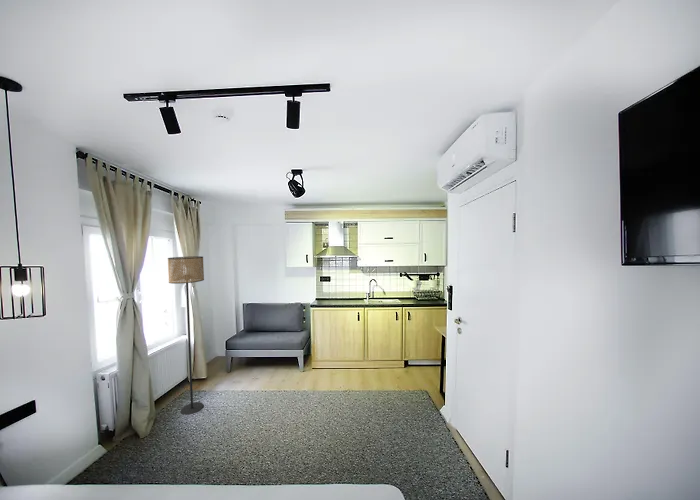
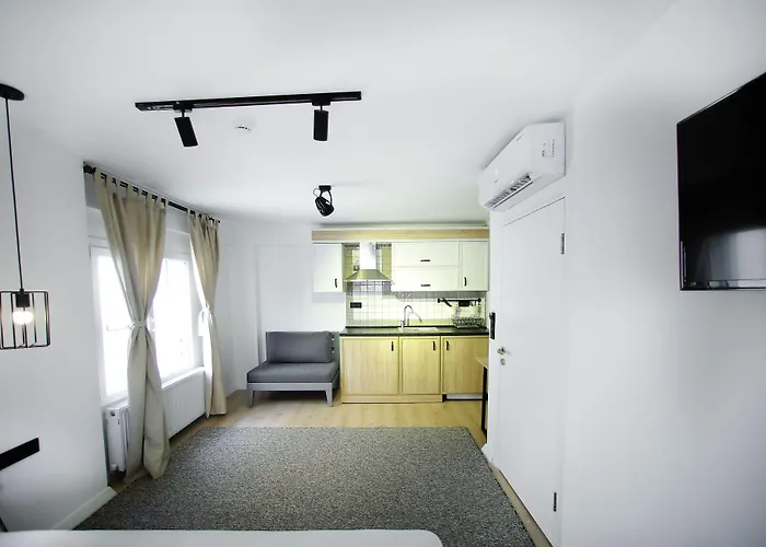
- floor lamp [167,255,205,416]
